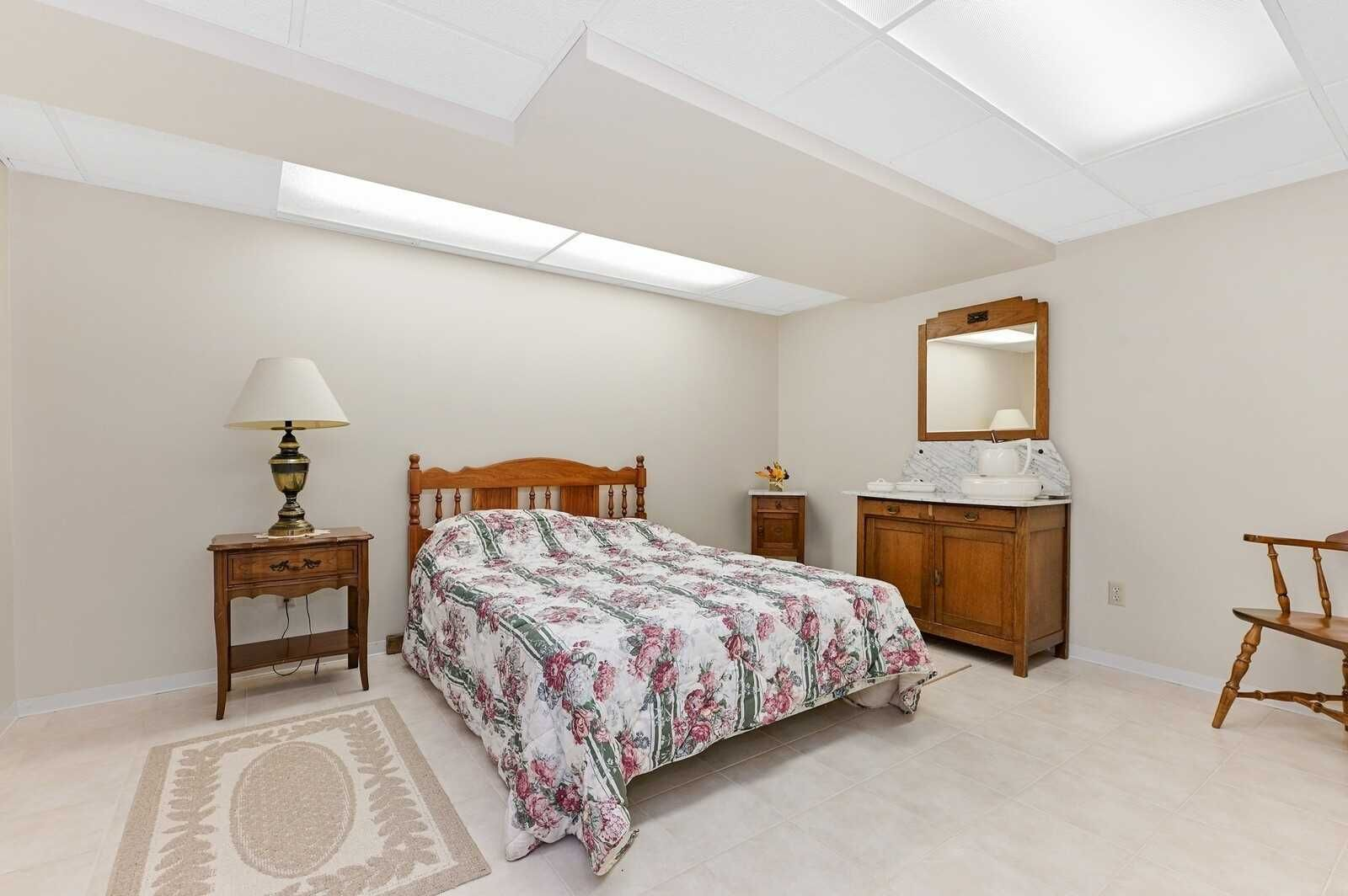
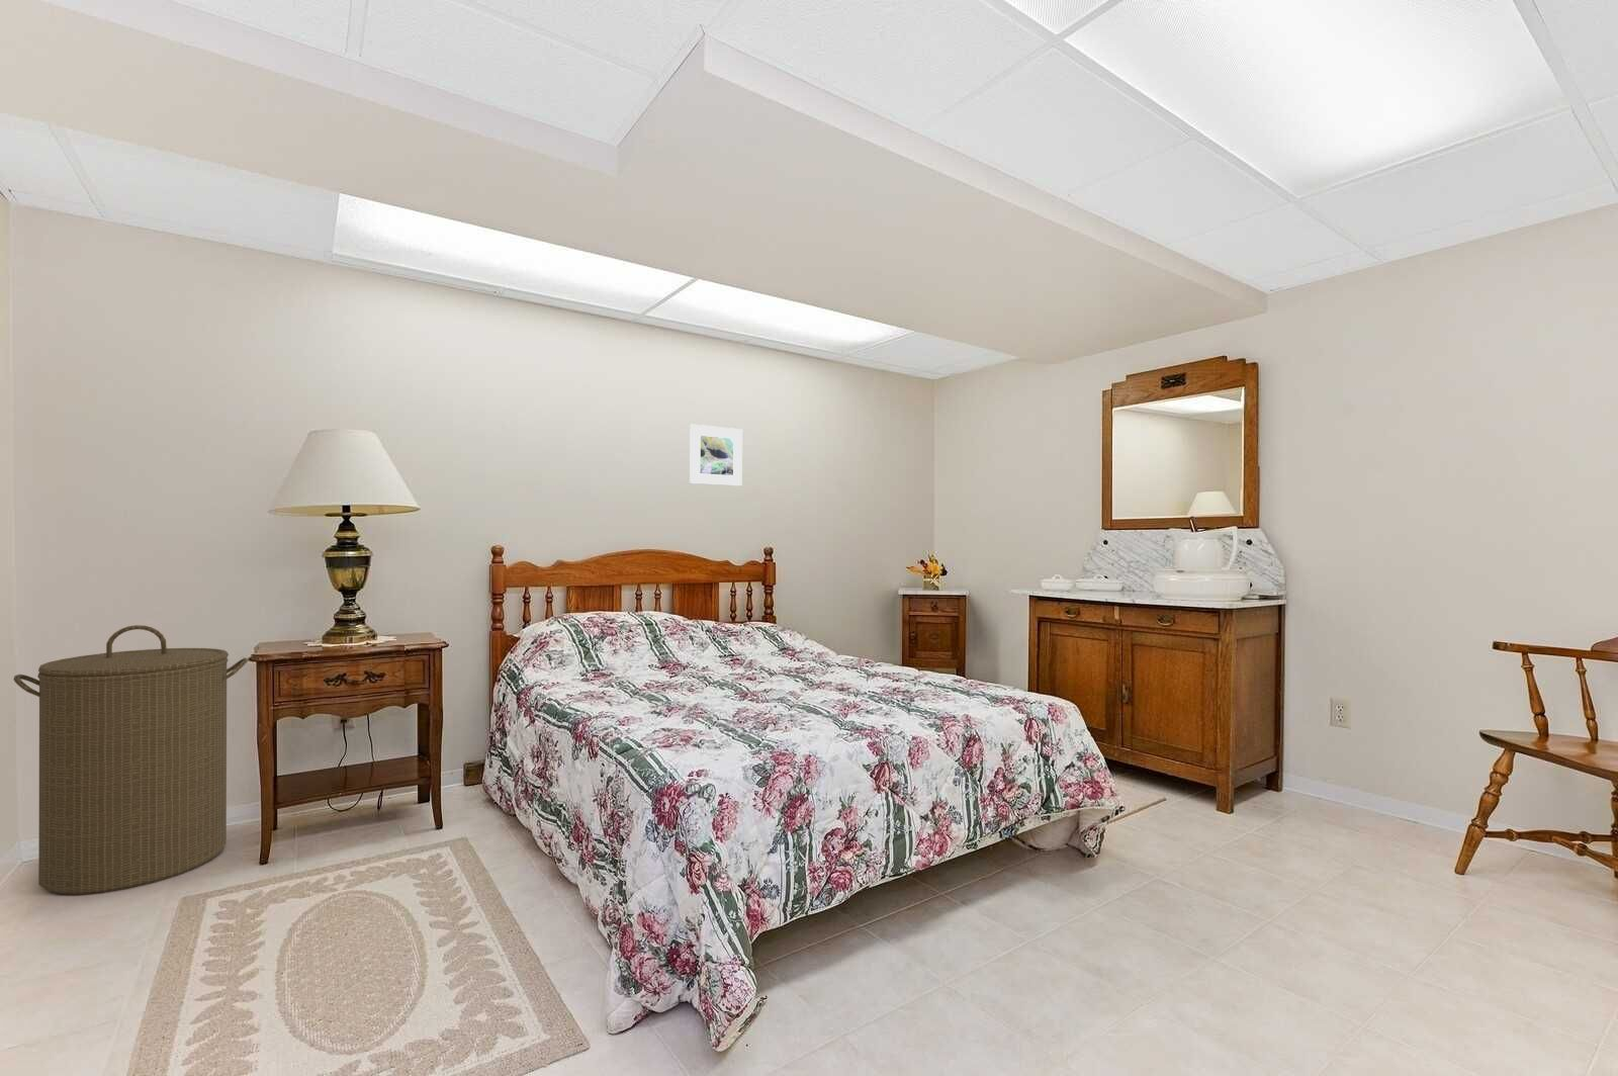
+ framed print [689,424,743,488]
+ laundry hamper [13,624,248,896]
